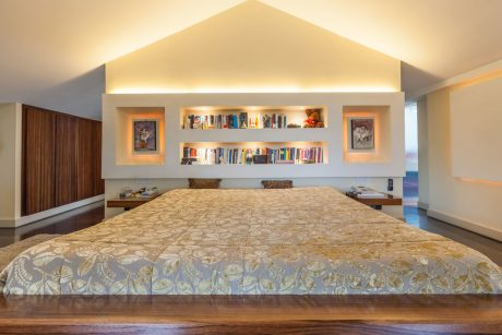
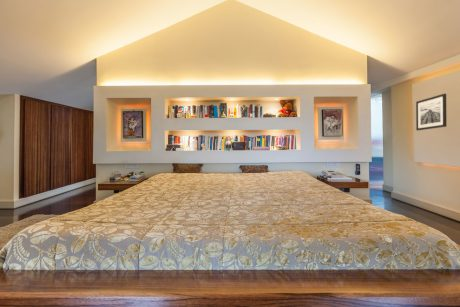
+ wall art [415,93,448,131]
